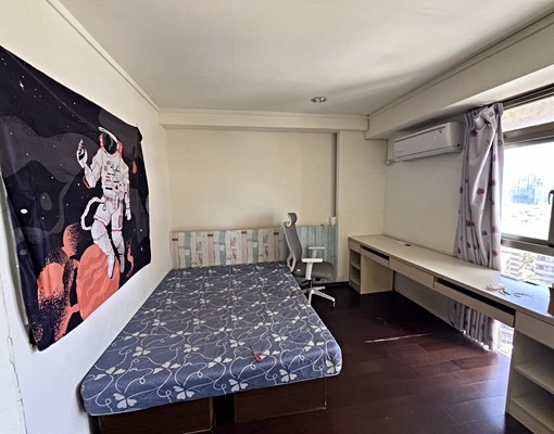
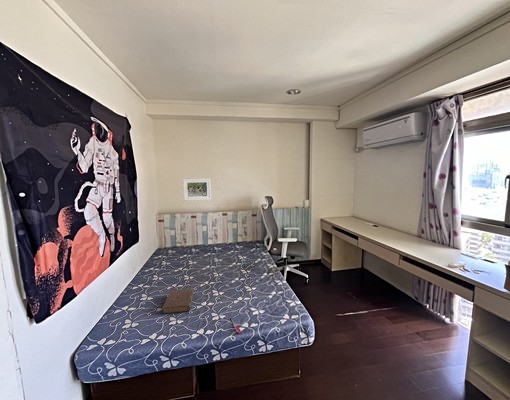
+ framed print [182,177,212,202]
+ book [162,288,195,315]
